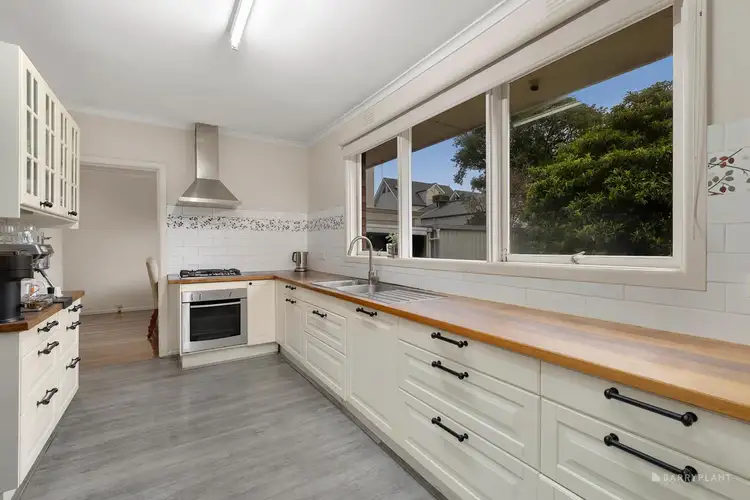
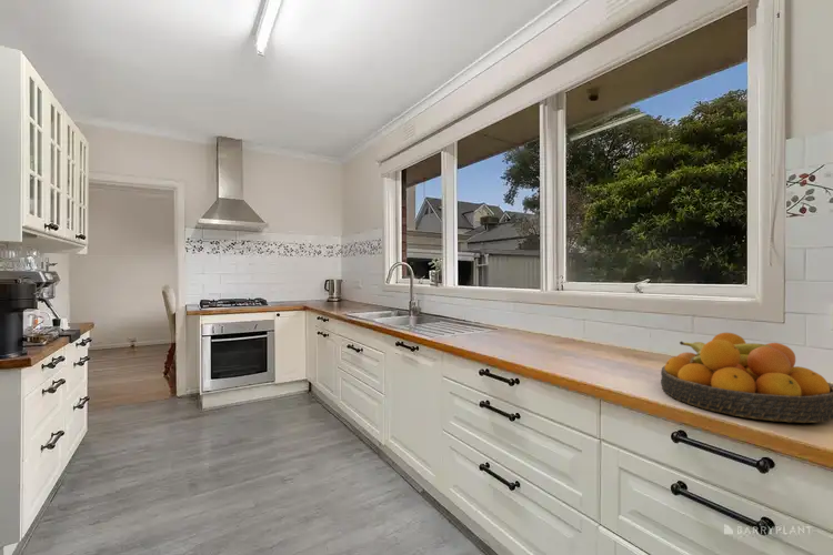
+ fruit bowl [660,332,833,424]
